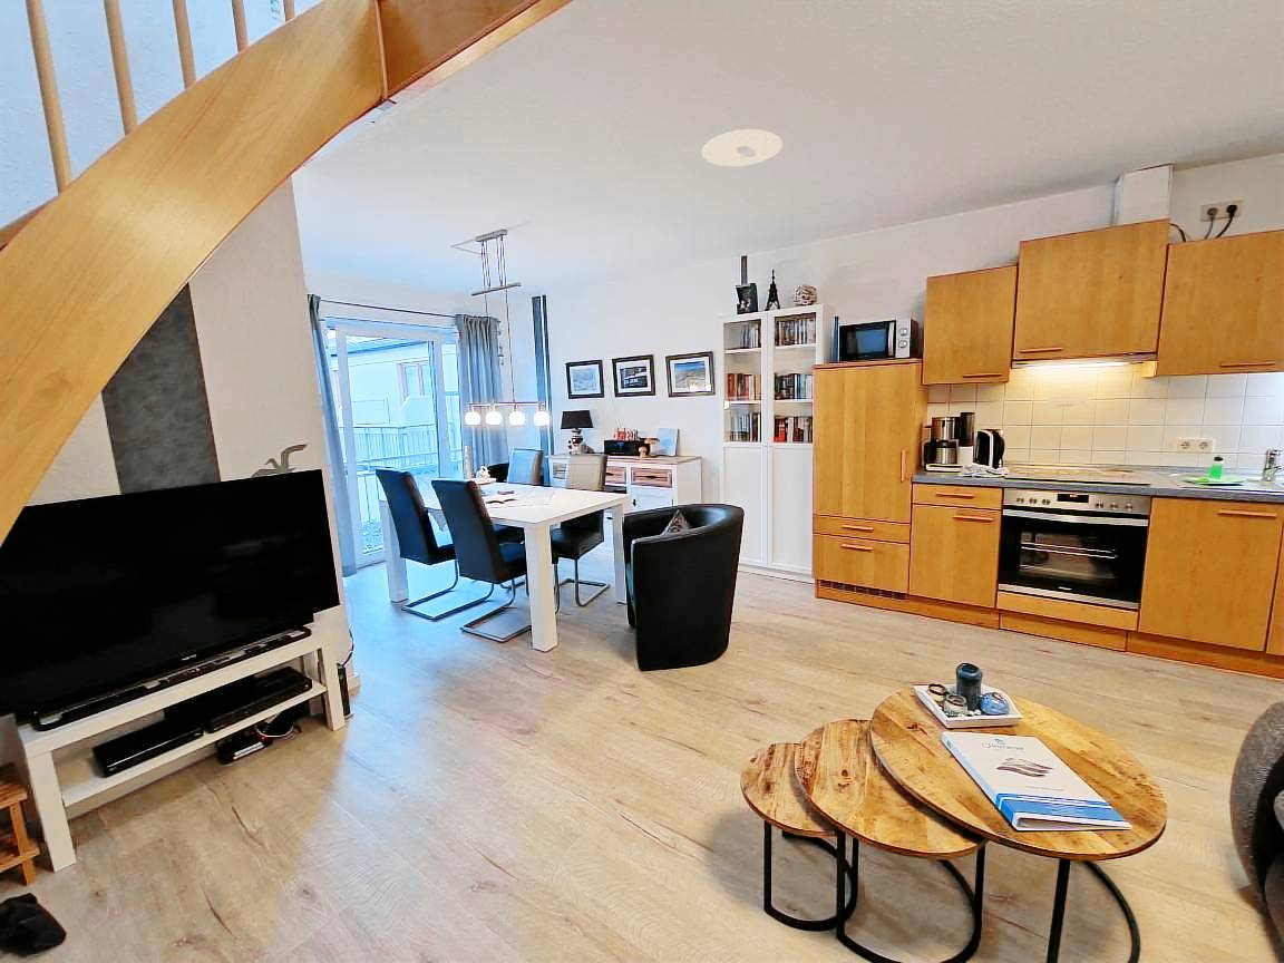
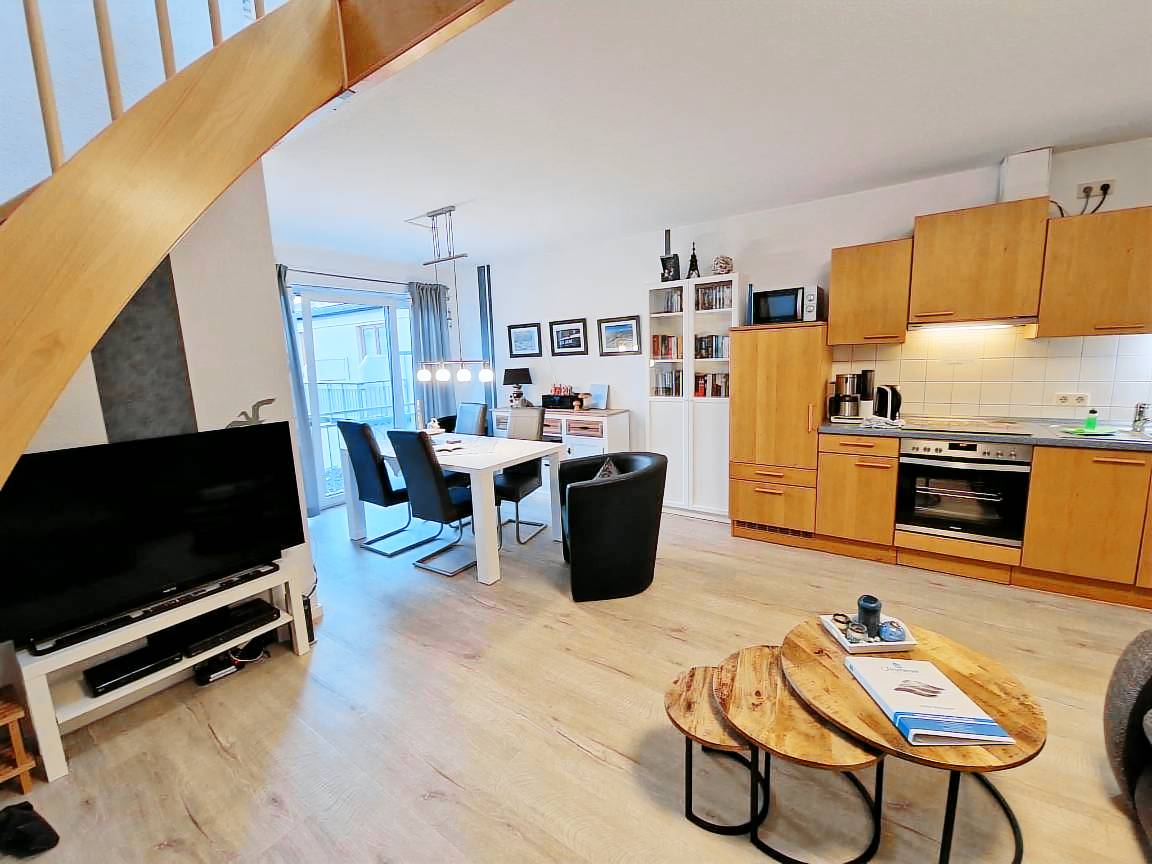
- recessed light [701,128,784,168]
